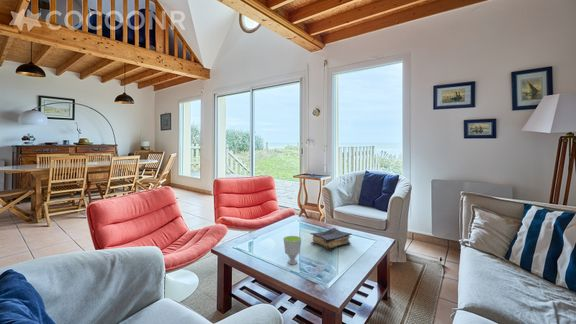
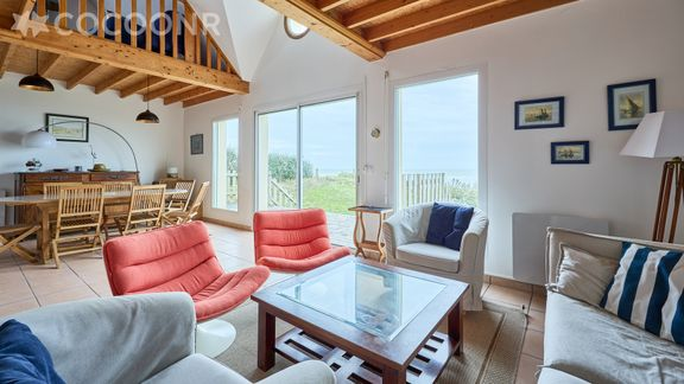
- book [309,227,353,252]
- cup [282,235,302,265]
